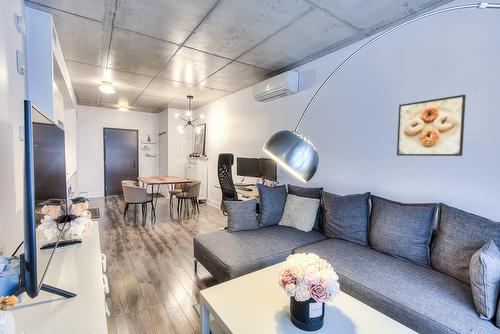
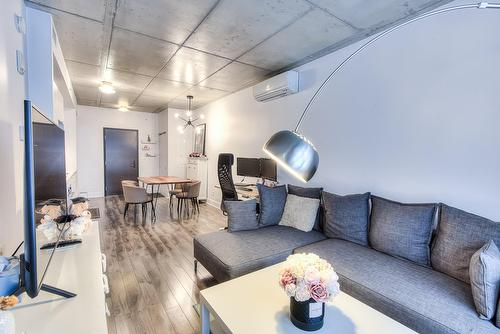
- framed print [396,94,467,157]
